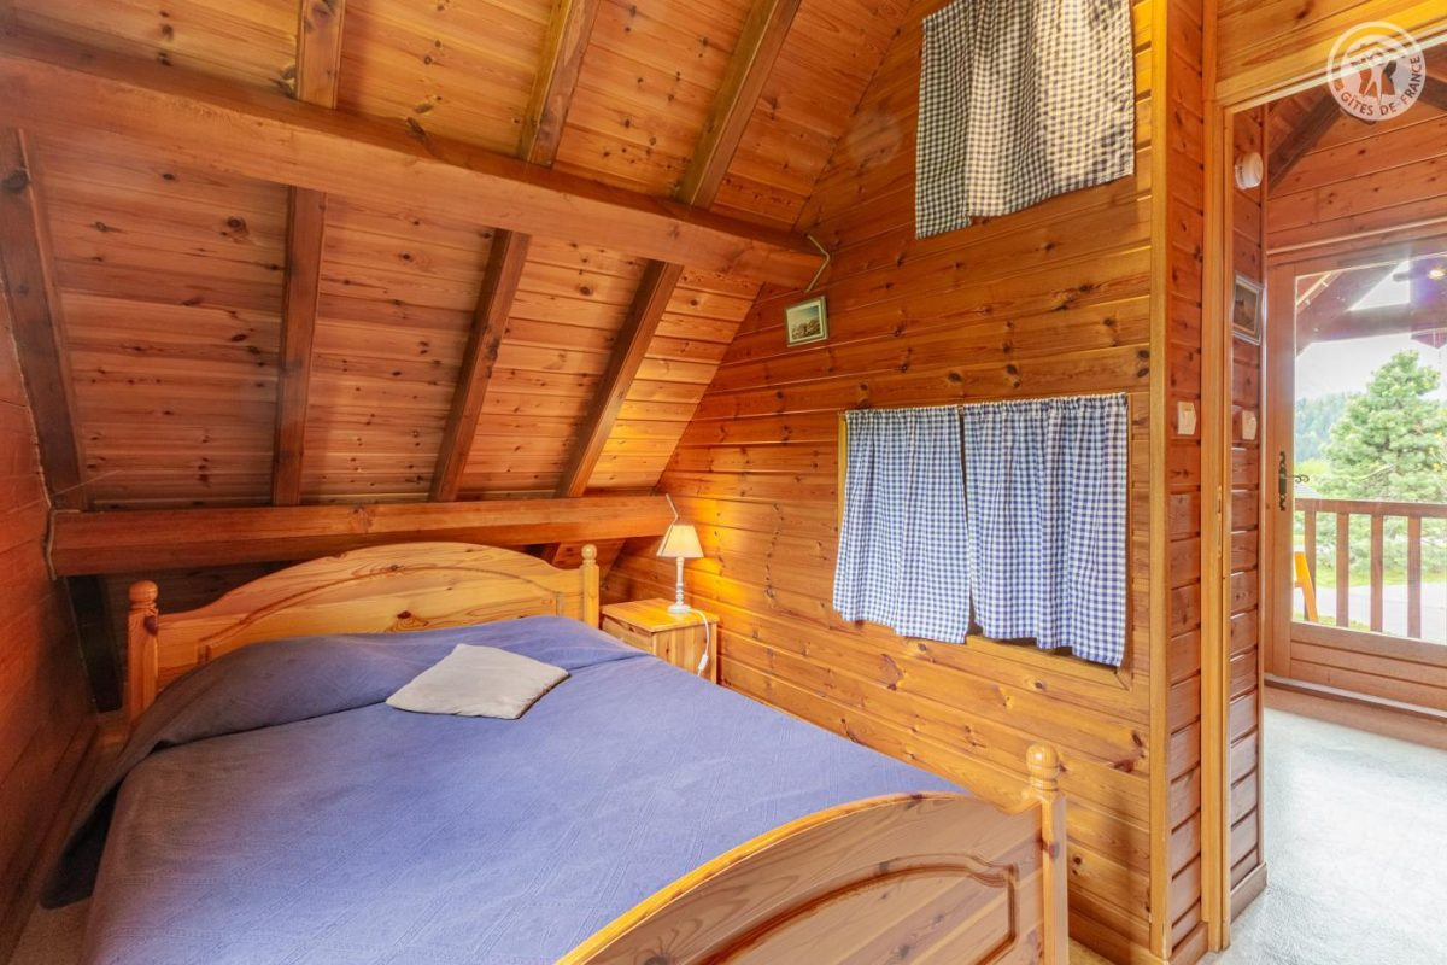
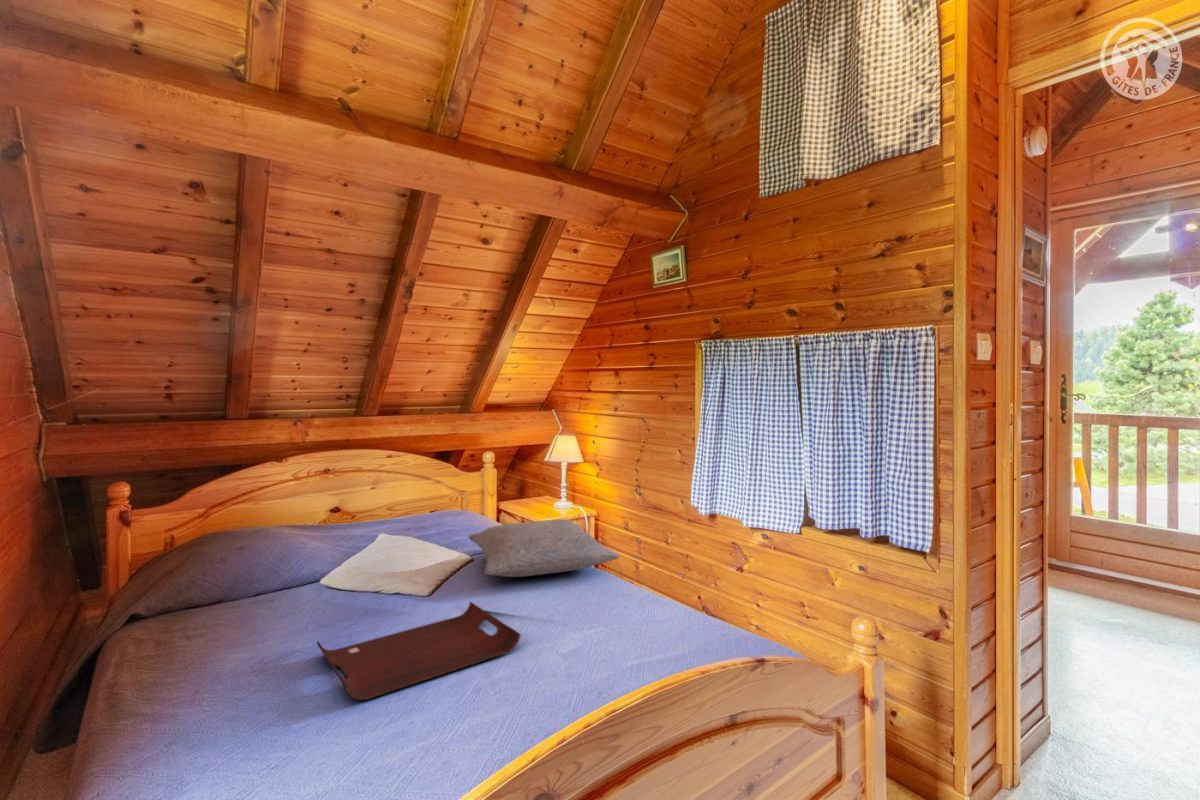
+ pillow [467,518,620,578]
+ serving tray [316,601,522,701]
